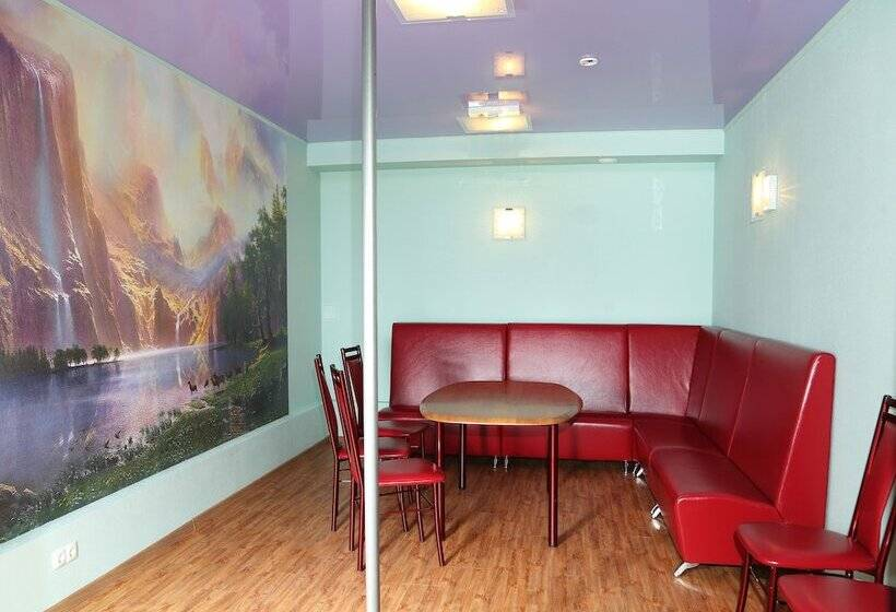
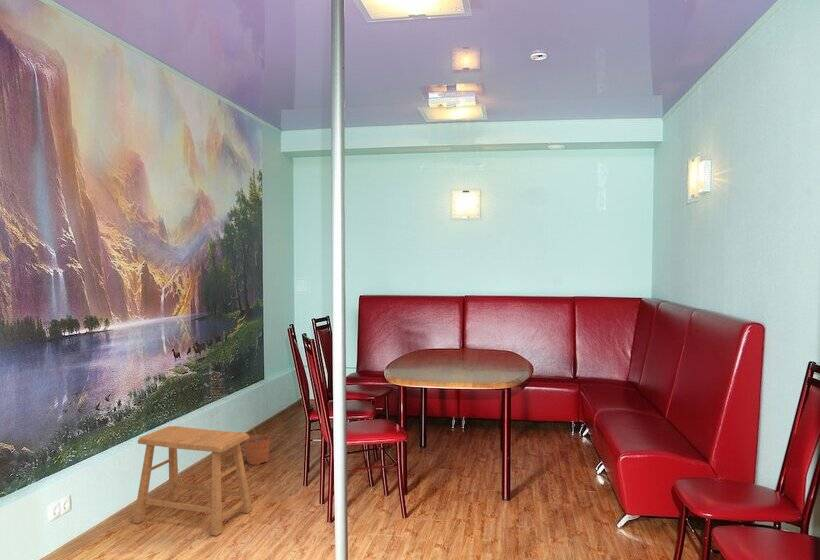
+ plant pot [244,426,271,466]
+ stool [132,425,253,537]
